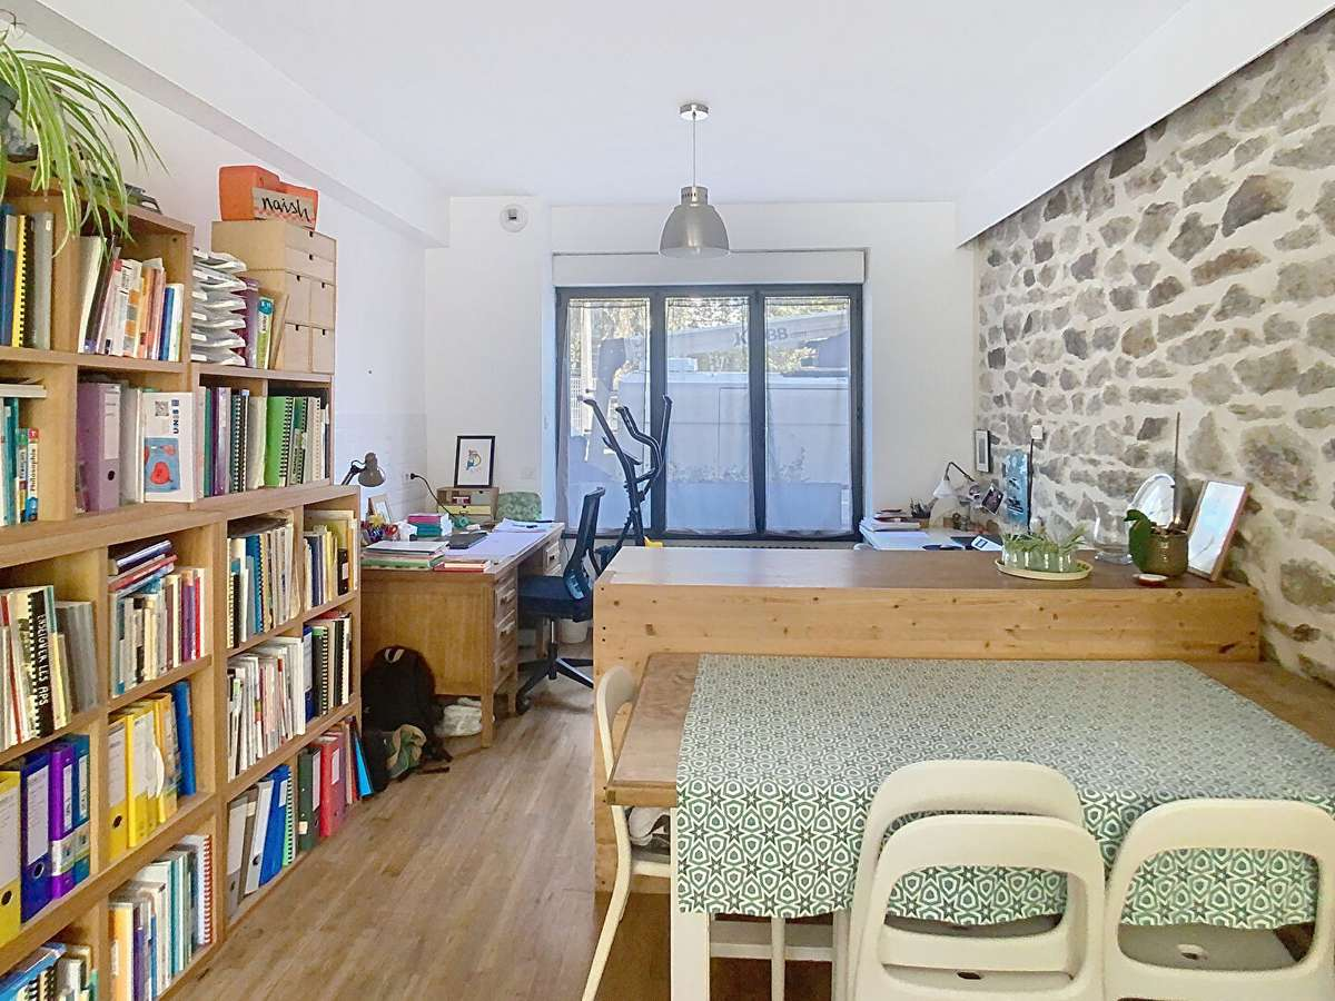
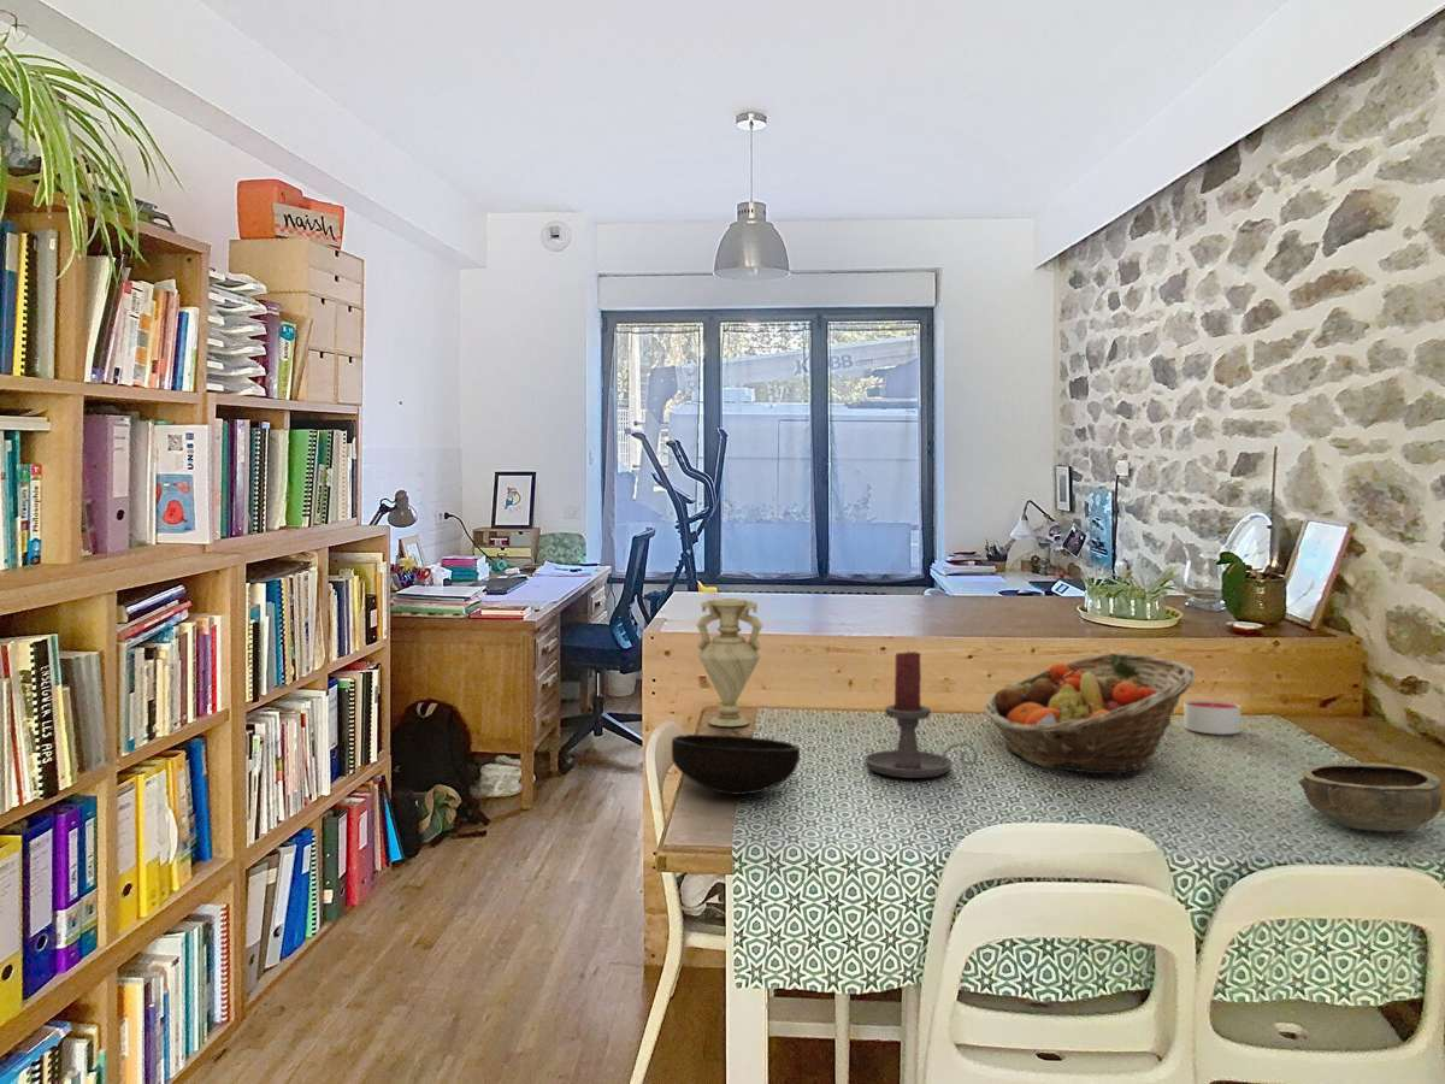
+ bowl [671,734,801,796]
+ candle holder [863,650,979,779]
+ fruit basket [984,652,1197,776]
+ vase [695,597,763,727]
+ bowl [1297,762,1444,832]
+ candle [1182,699,1241,736]
